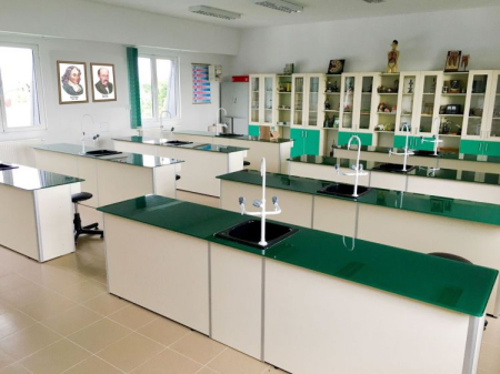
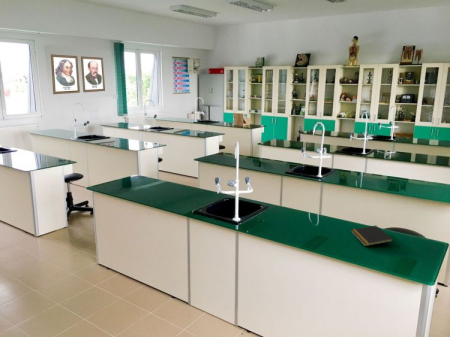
+ notepad [350,224,394,247]
